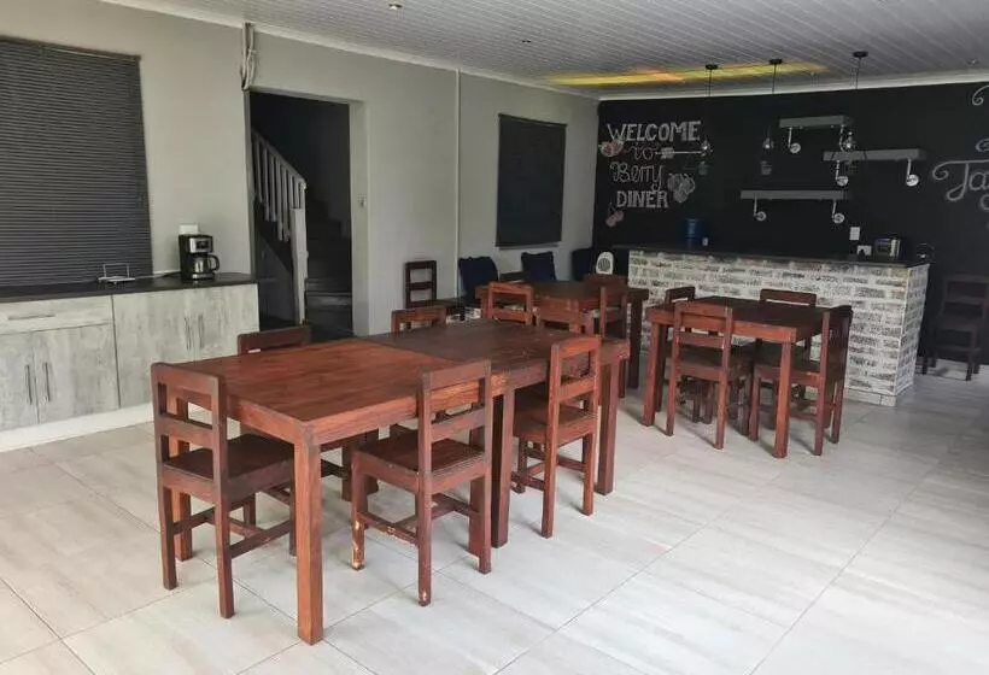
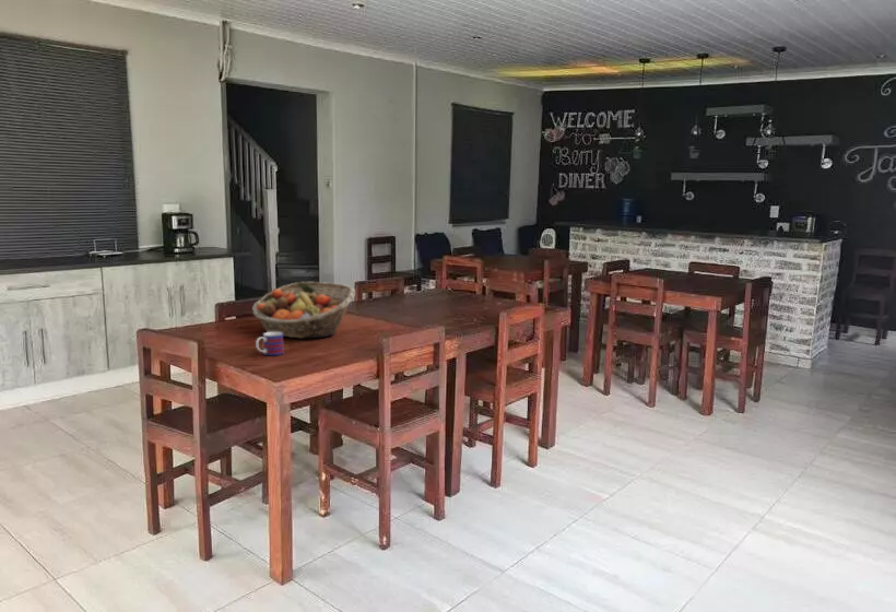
+ fruit basket [251,281,356,339]
+ mug [255,332,284,356]
